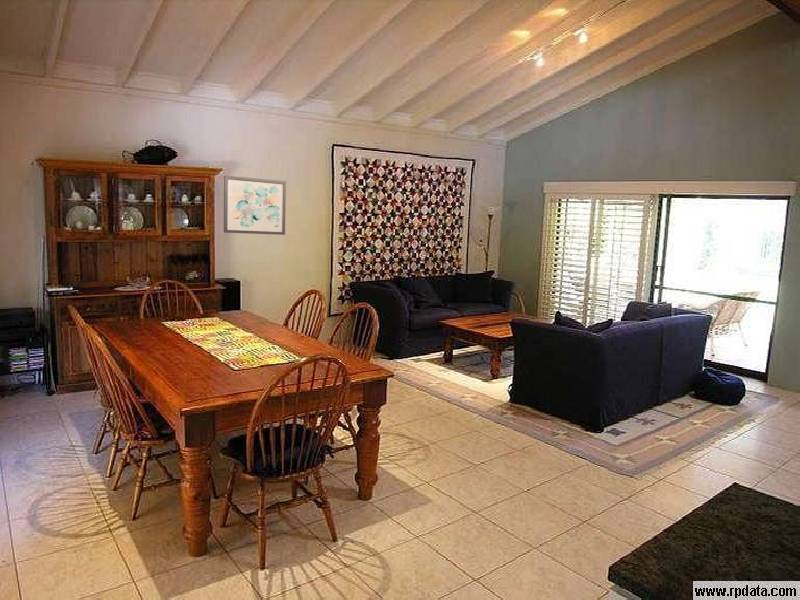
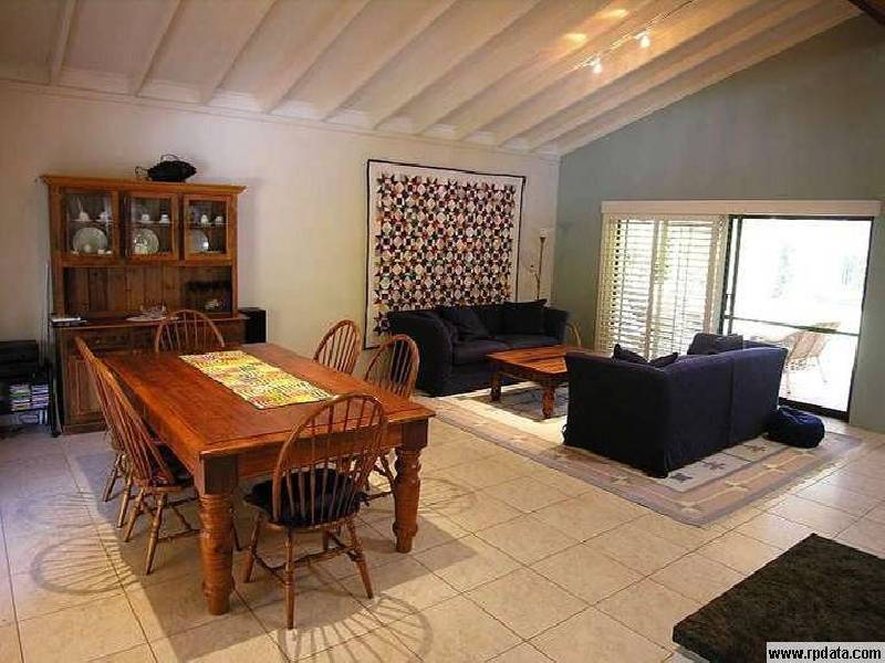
- wall art [223,175,287,236]
